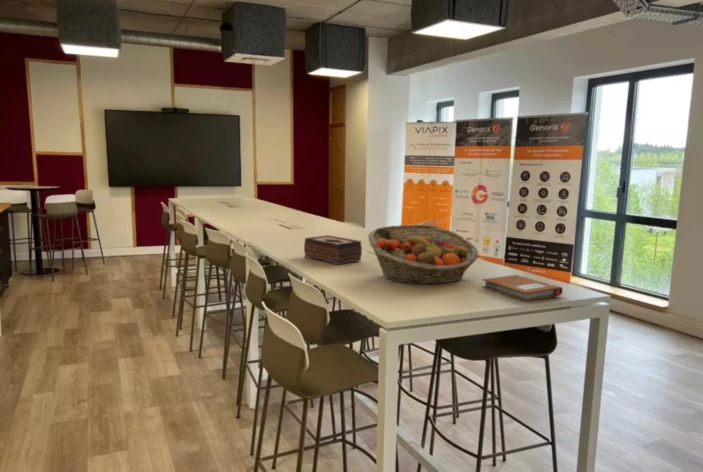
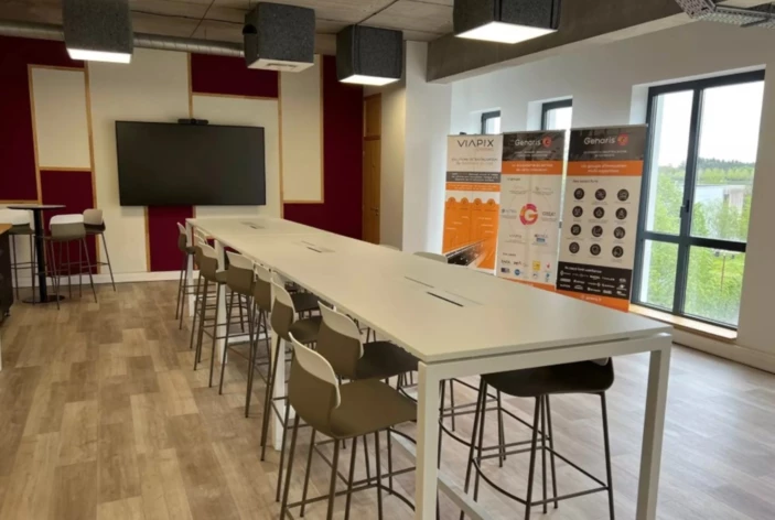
- tissue box [303,234,363,266]
- fruit basket [367,223,480,285]
- notebook [481,274,564,302]
